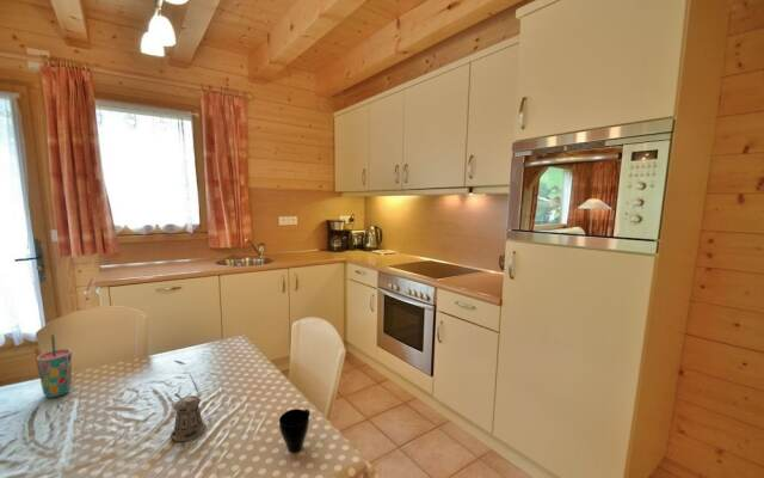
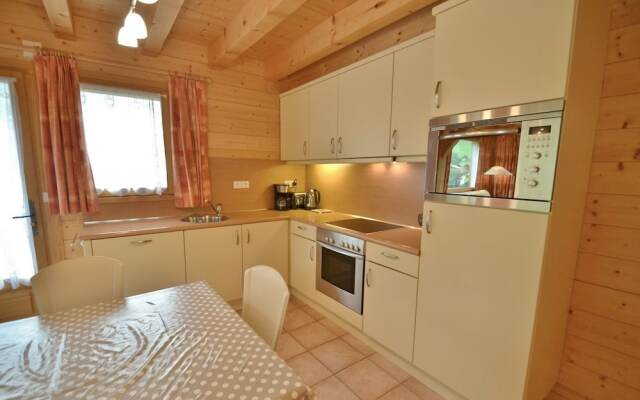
- cup [278,407,310,454]
- pepper shaker [170,392,207,443]
- cup [36,333,73,399]
